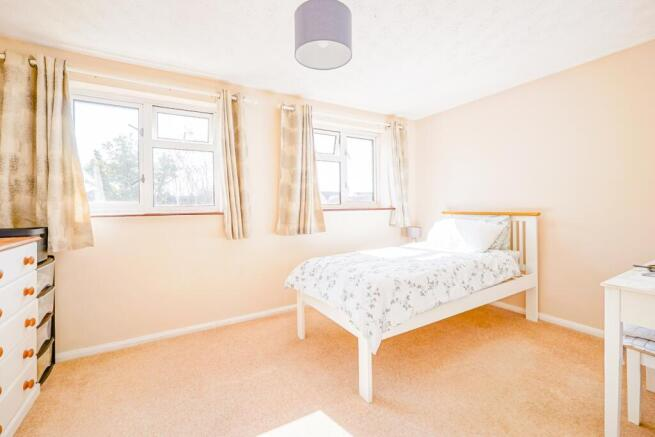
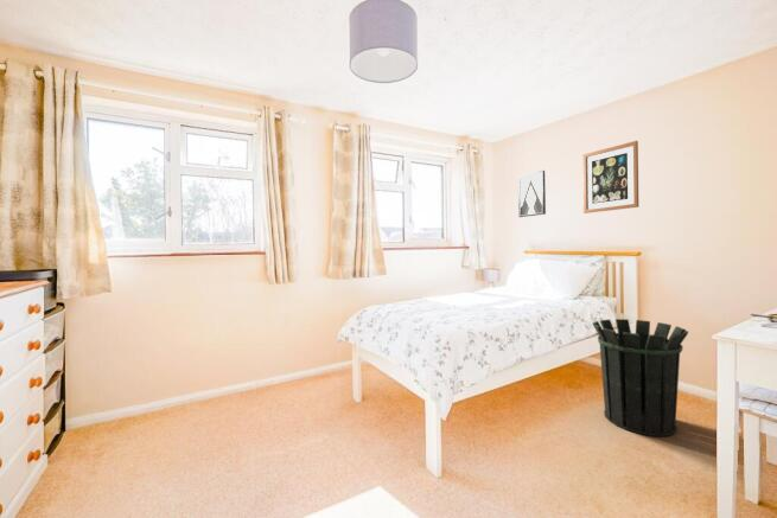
+ waste bin [592,318,689,437]
+ wall art [517,170,547,218]
+ wall art [581,140,639,215]
